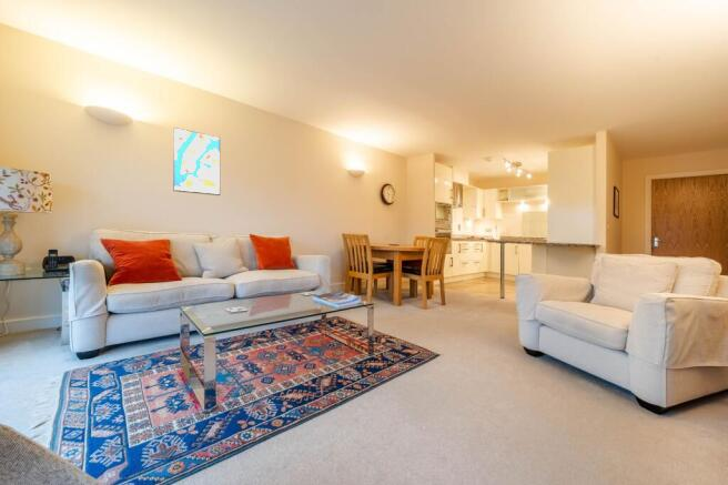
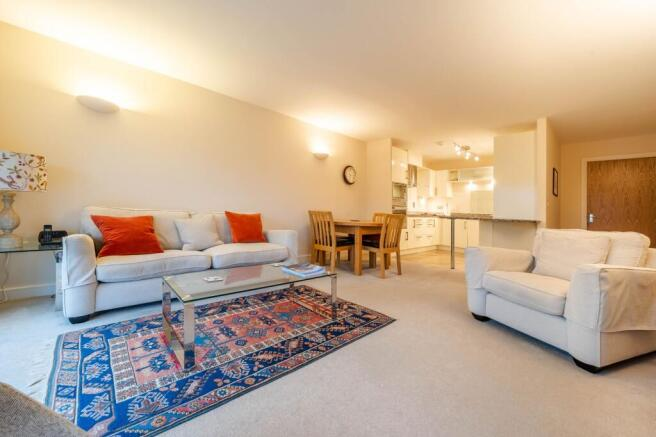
- wall art [172,127,221,196]
